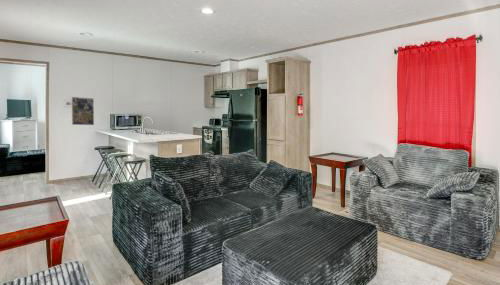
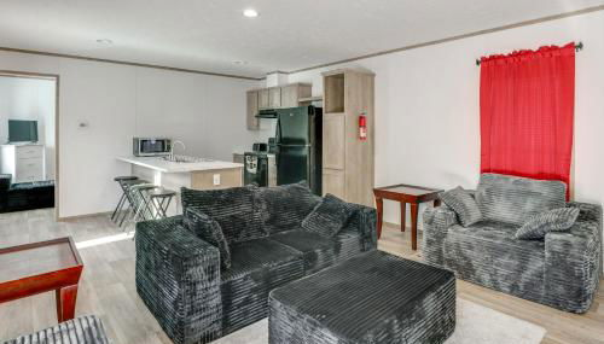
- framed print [71,96,95,126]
